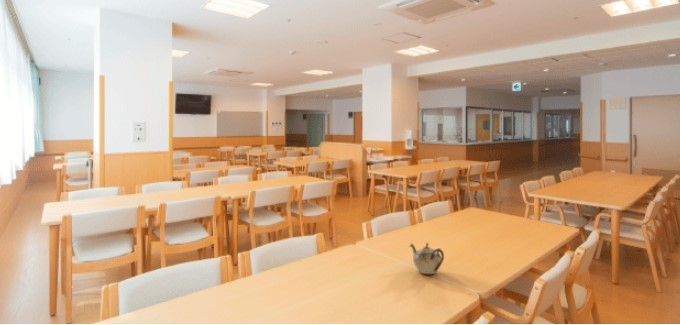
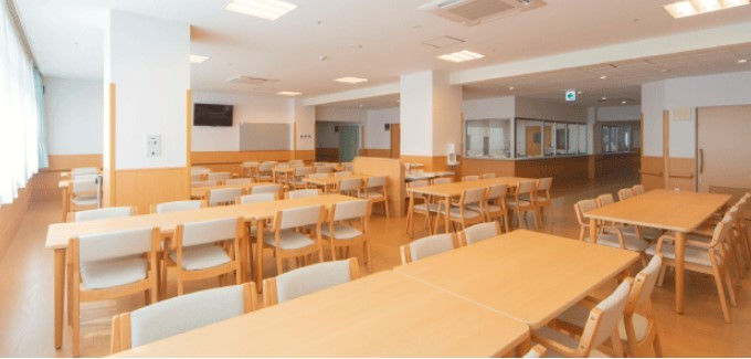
- teapot [408,242,445,275]
